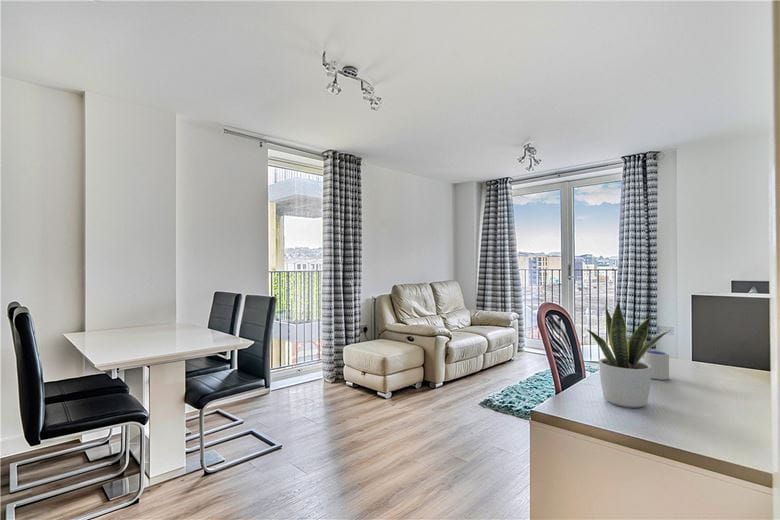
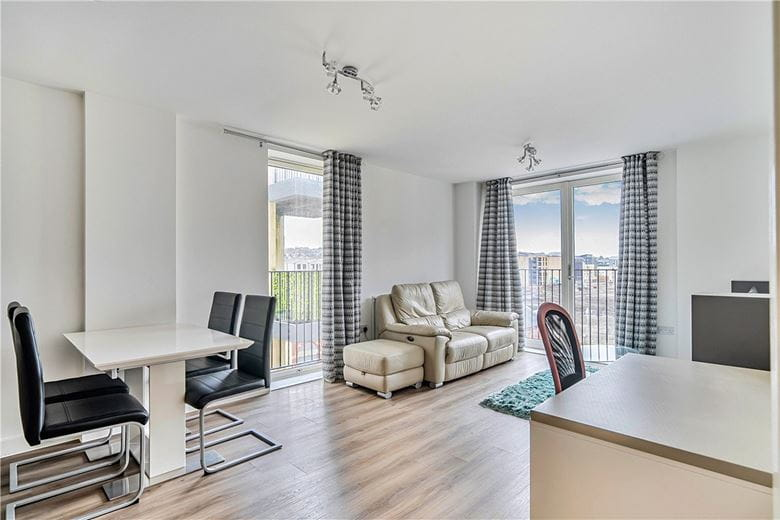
- potted plant [584,299,672,409]
- cup [642,349,670,381]
